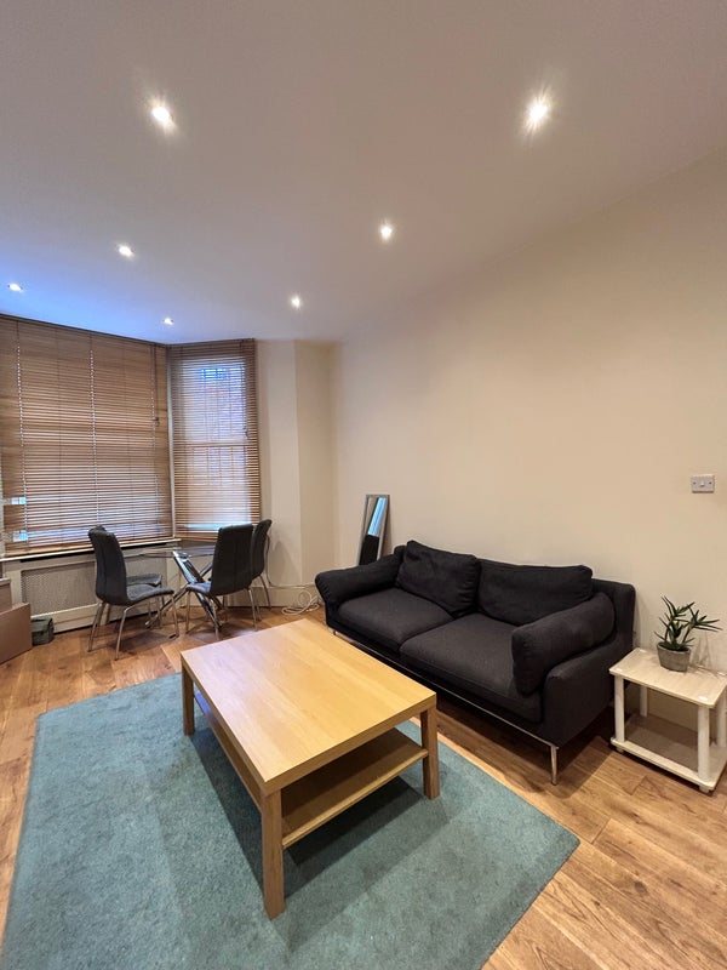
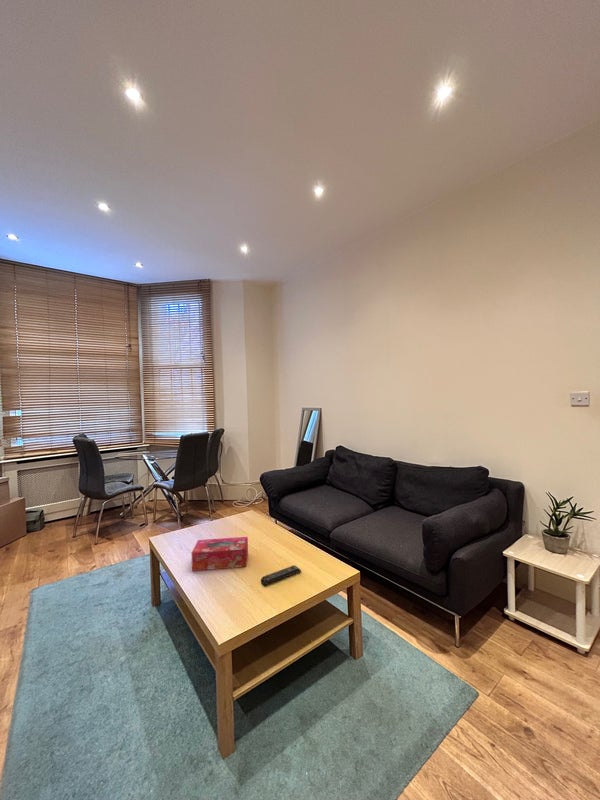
+ remote control [260,564,302,586]
+ tissue box [191,536,249,572]
